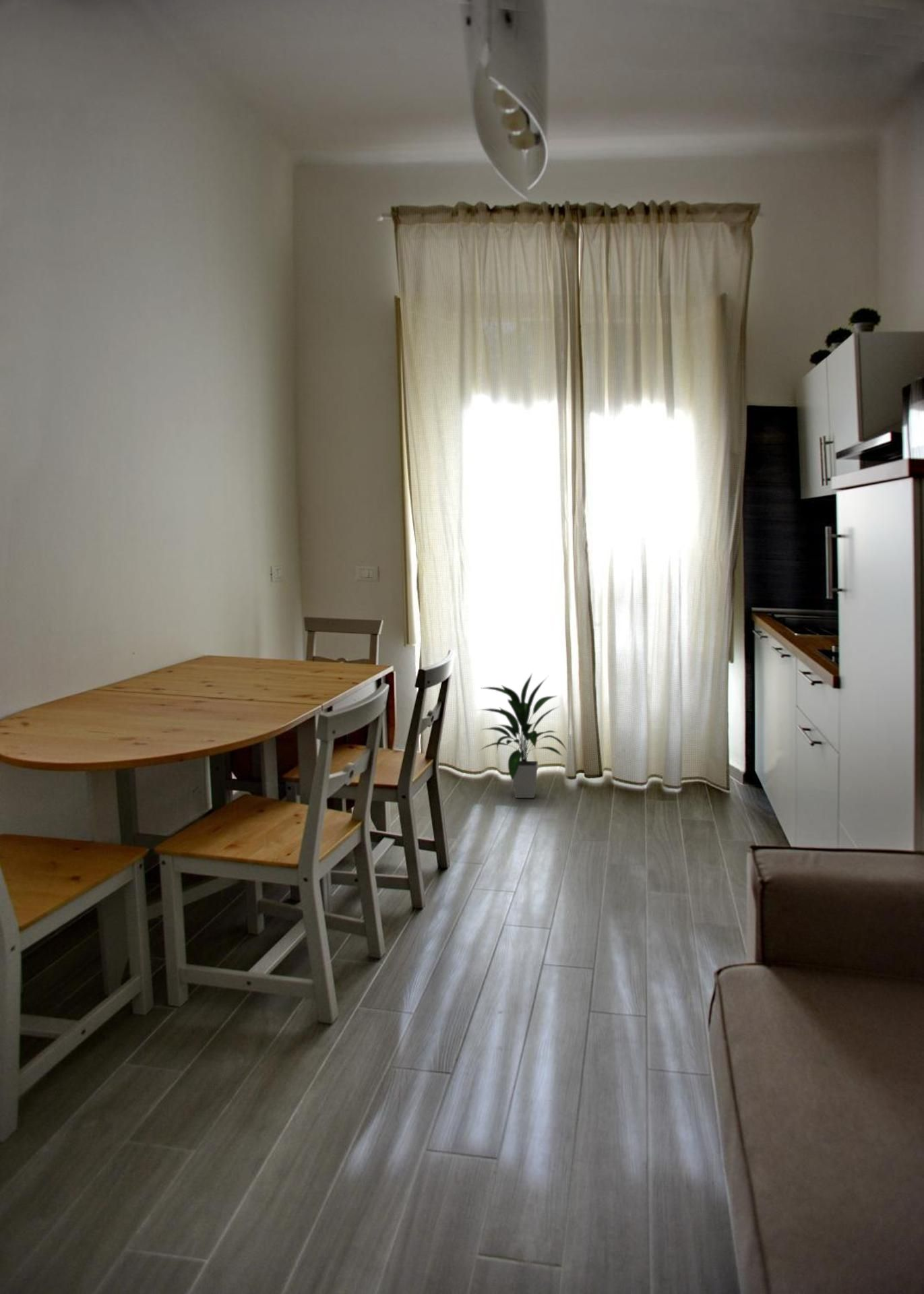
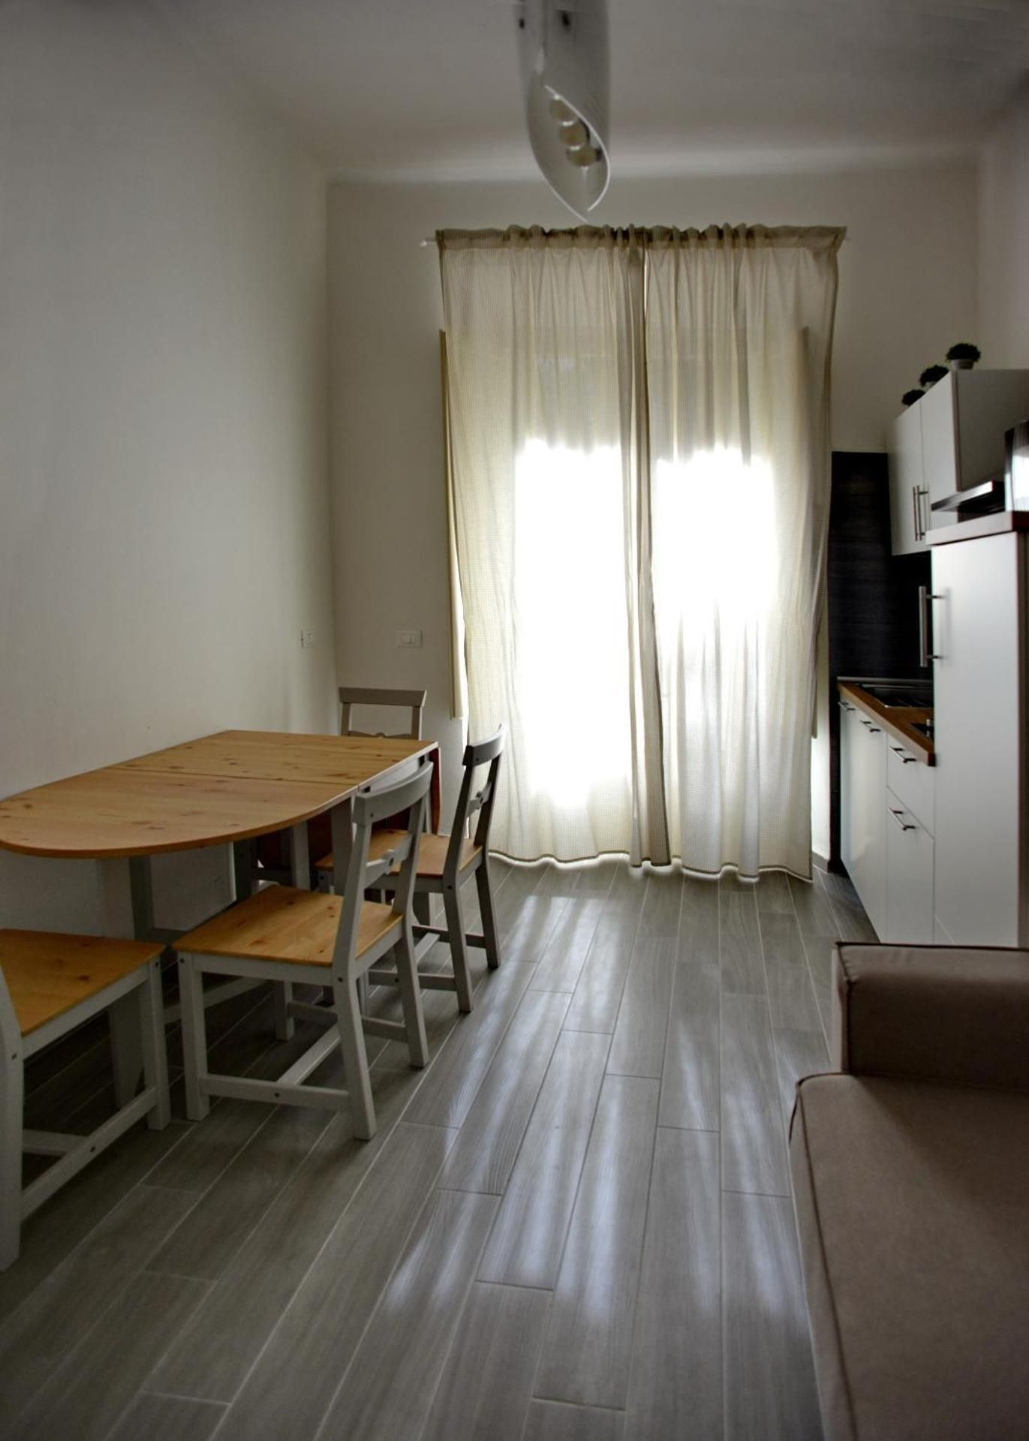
- indoor plant [476,672,568,799]
